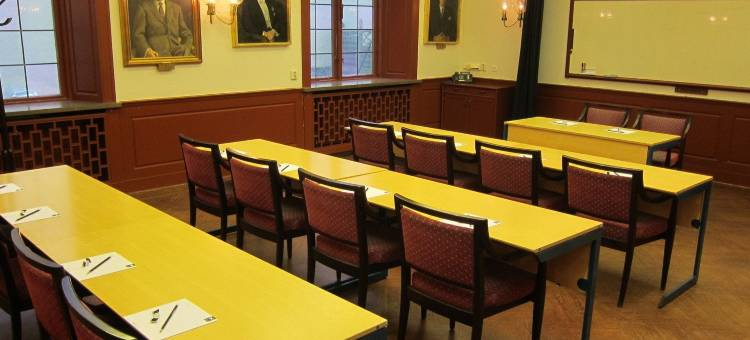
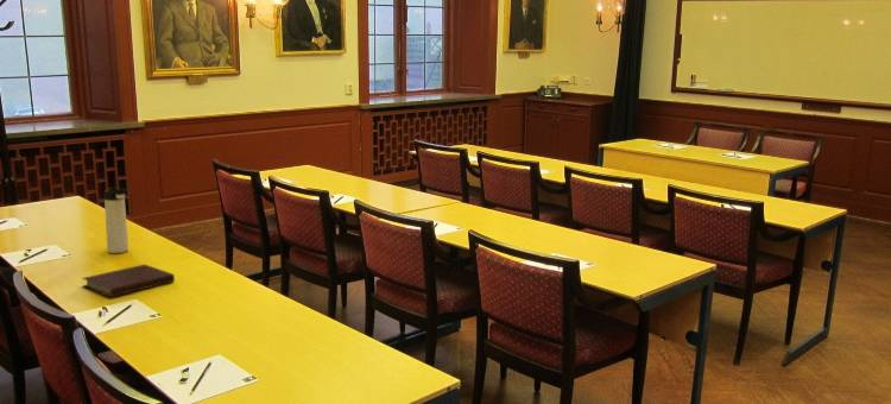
+ thermos bottle [103,185,129,254]
+ notebook [81,264,176,298]
